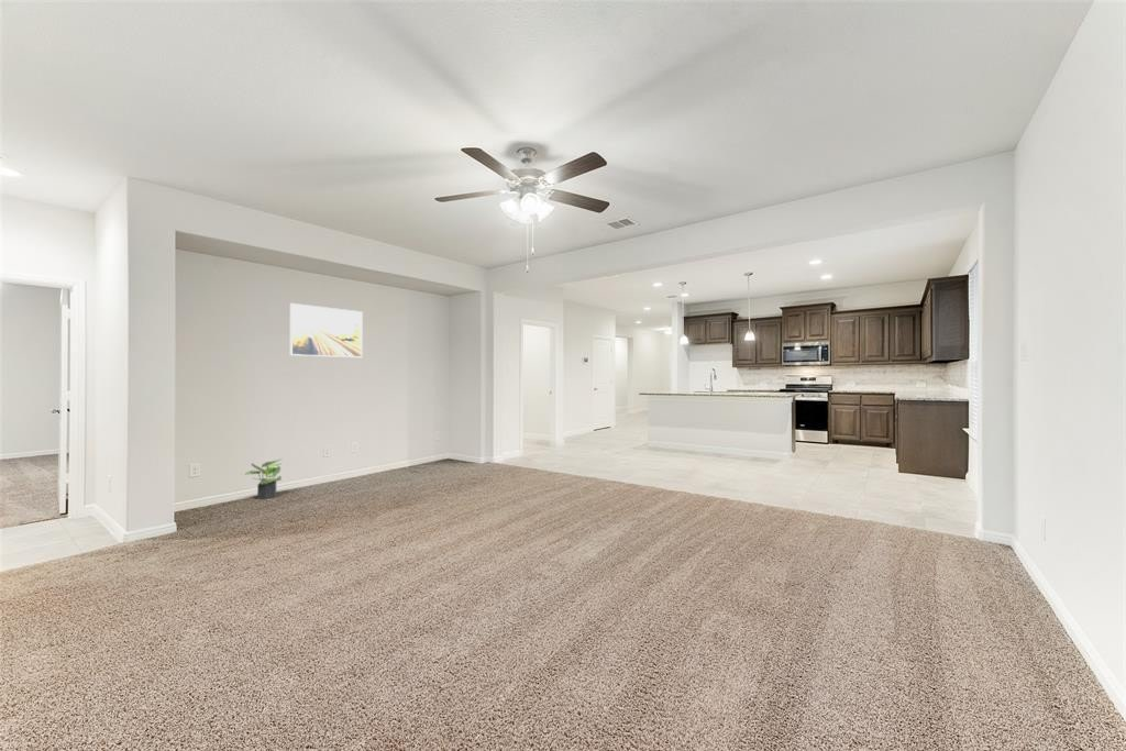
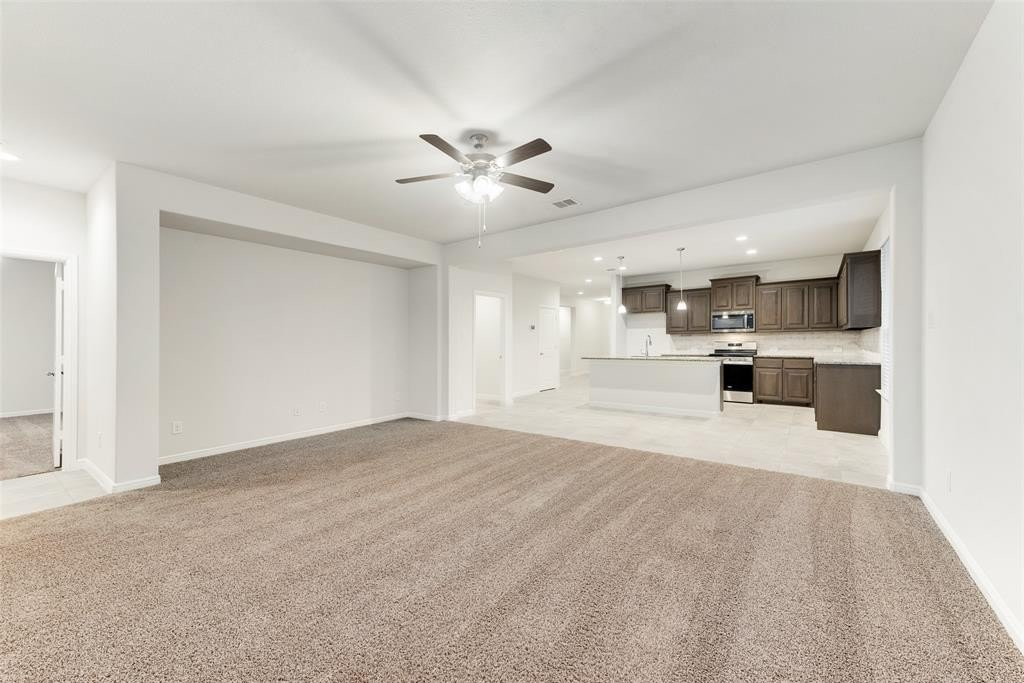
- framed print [289,302,364,358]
- potted plant [240,457,284,500]
